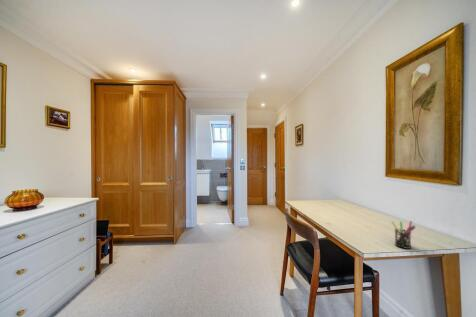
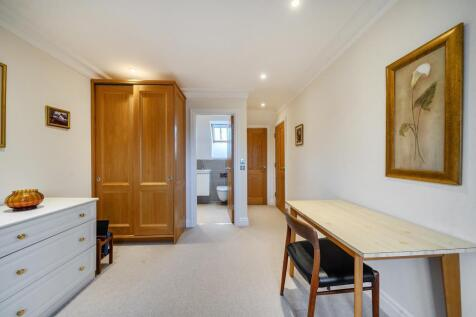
- pen holder [390,220,417,250]
